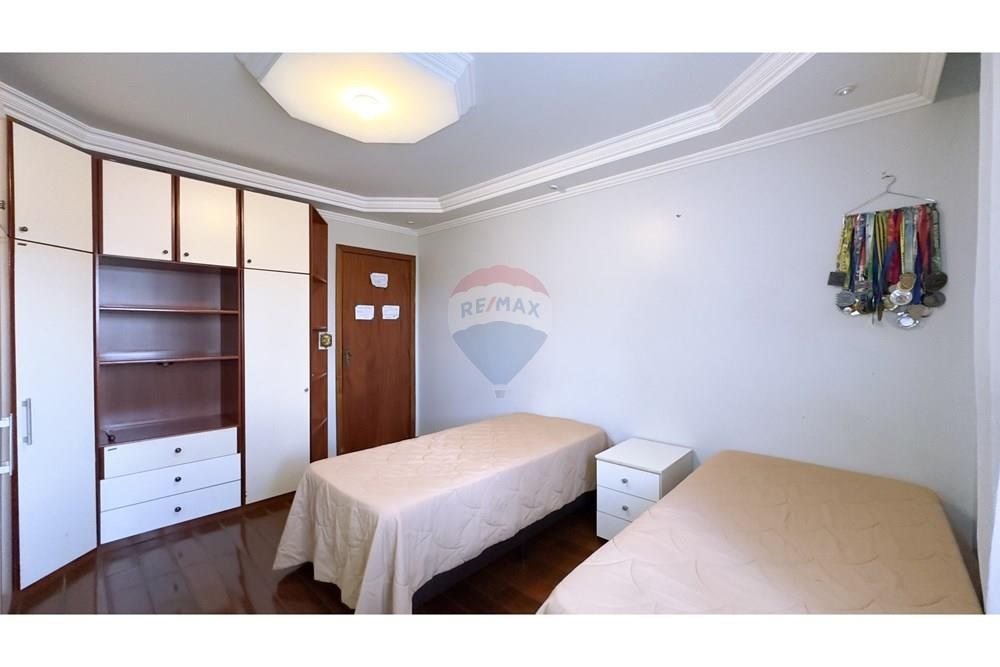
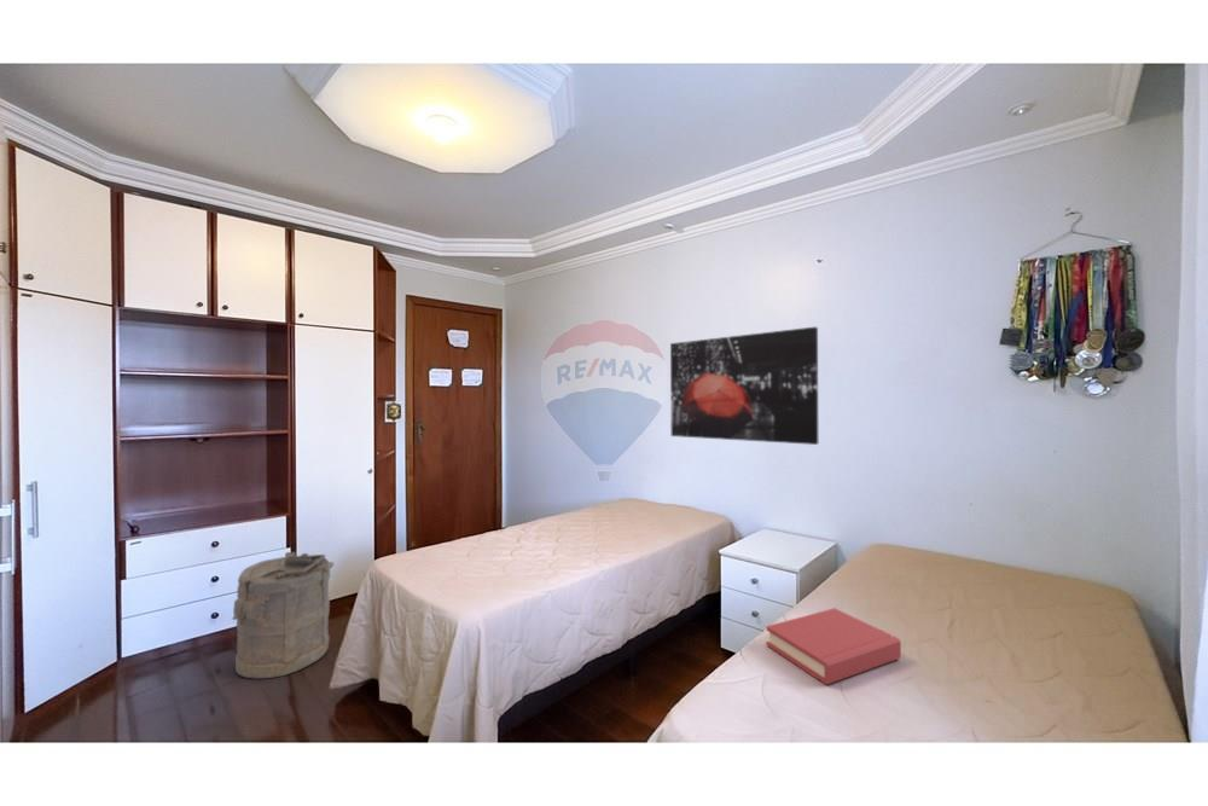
+ wall art [669,325,819,446]
+ hardback book [766,607,902,686]
+ laundry hamper [231,551,335,679]
